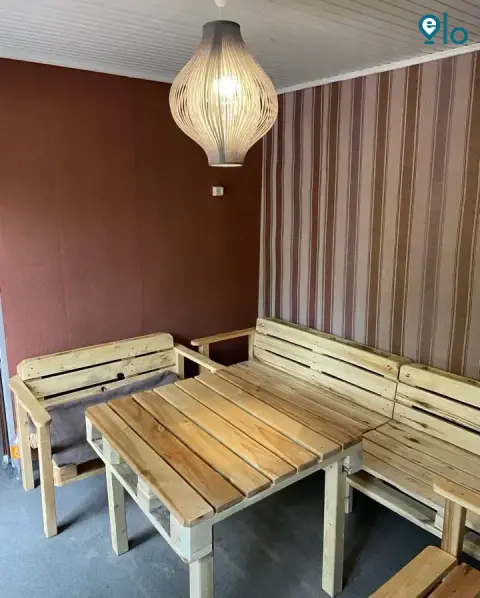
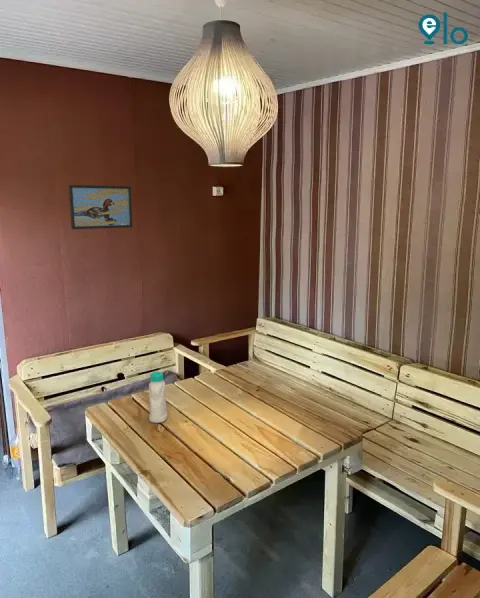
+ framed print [68,184,134,230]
+ bottle [148,371,168,424]
